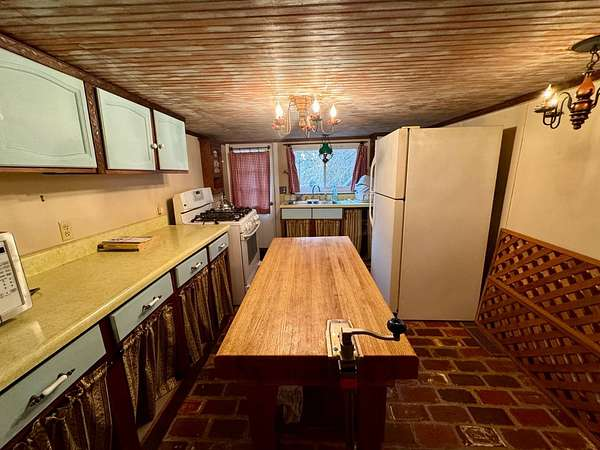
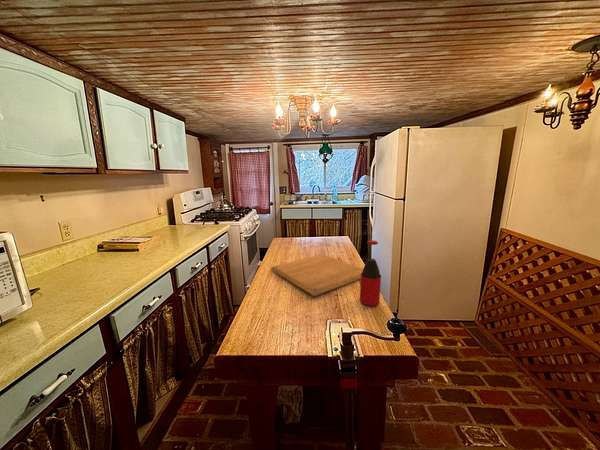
+ chopping board [270,253,363,297]
+ bottle [359,239,382,307]
